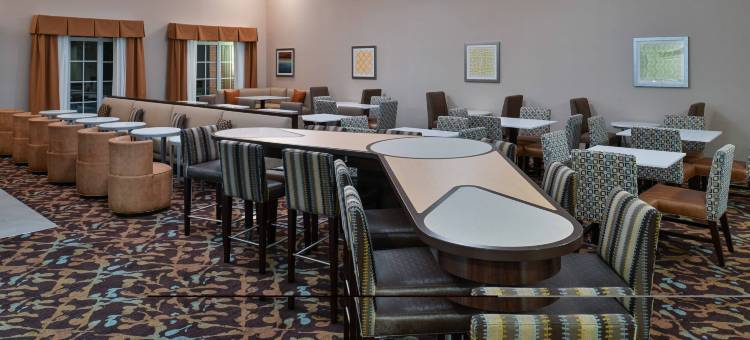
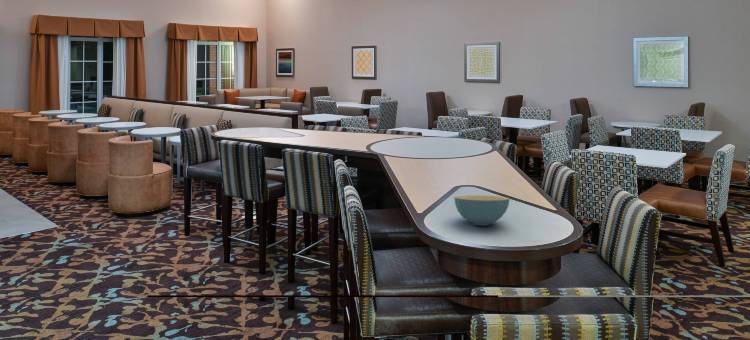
+ cereal bowl [453,194,511,226]
